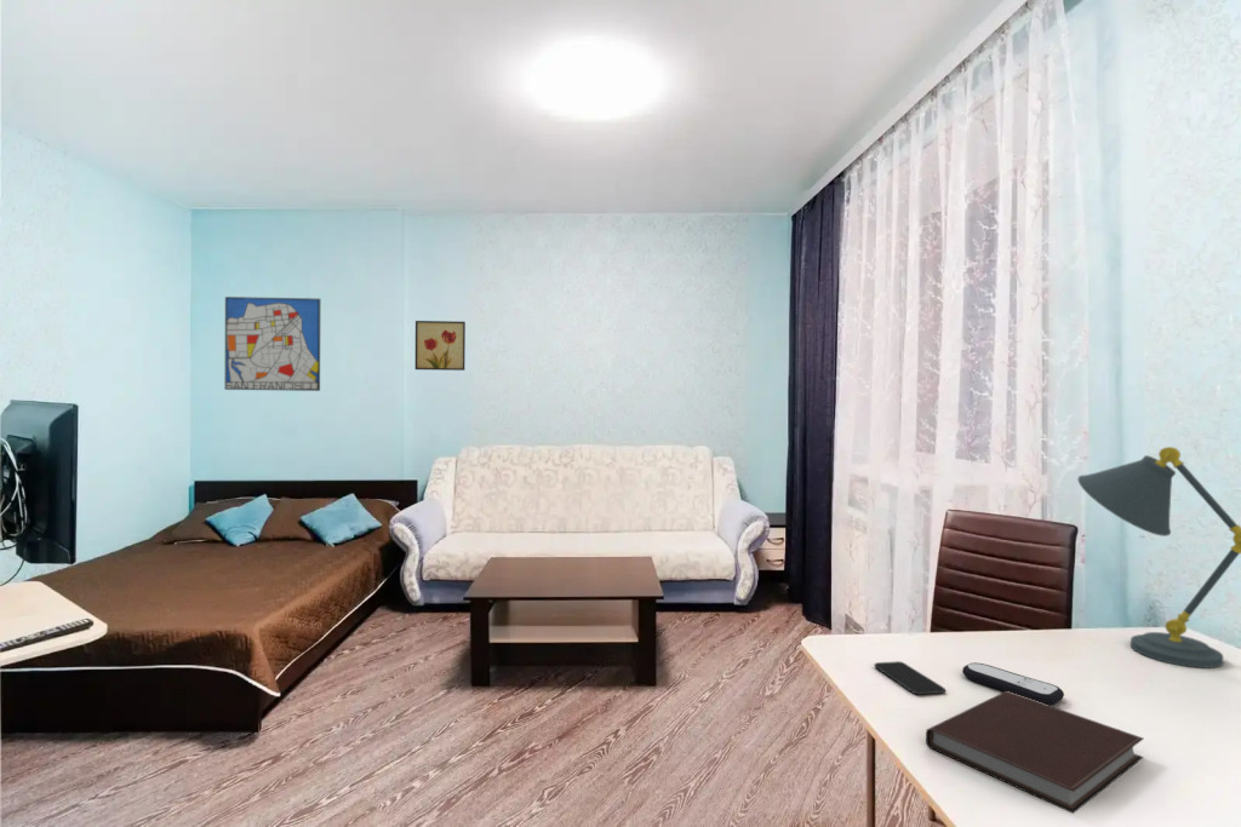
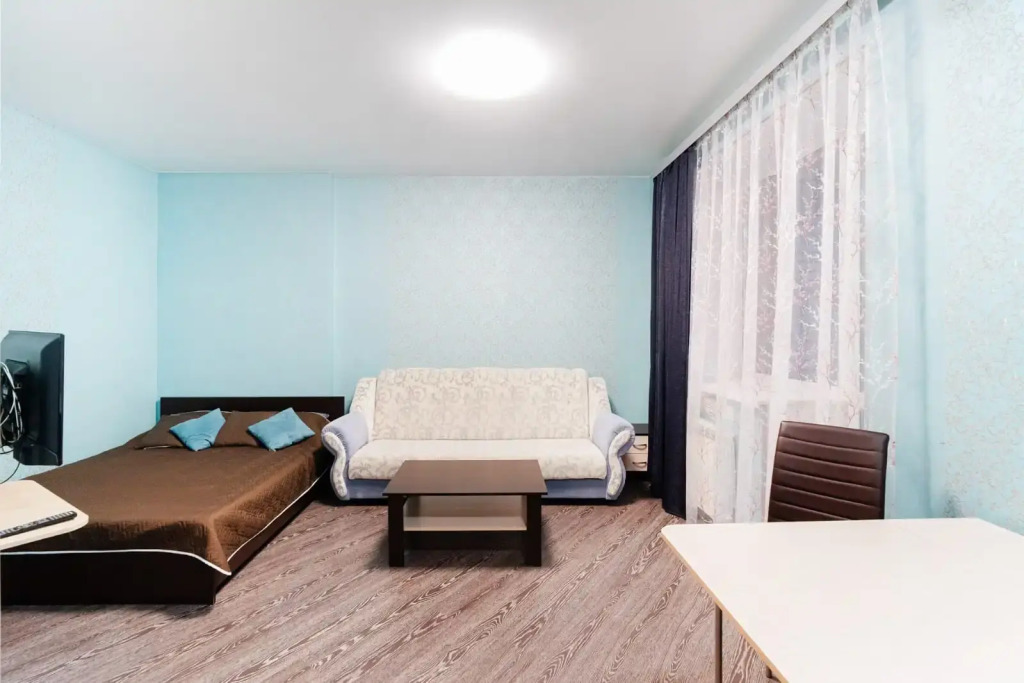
- wall art [224,295,321,392]
- notebook [925,691,1145,815]
- remote control [961,661,1065,706]
- desk lamp [1076,446,1241,670]
- smartphone [873,660,947,696]
- wall art [414,320,467,372]
